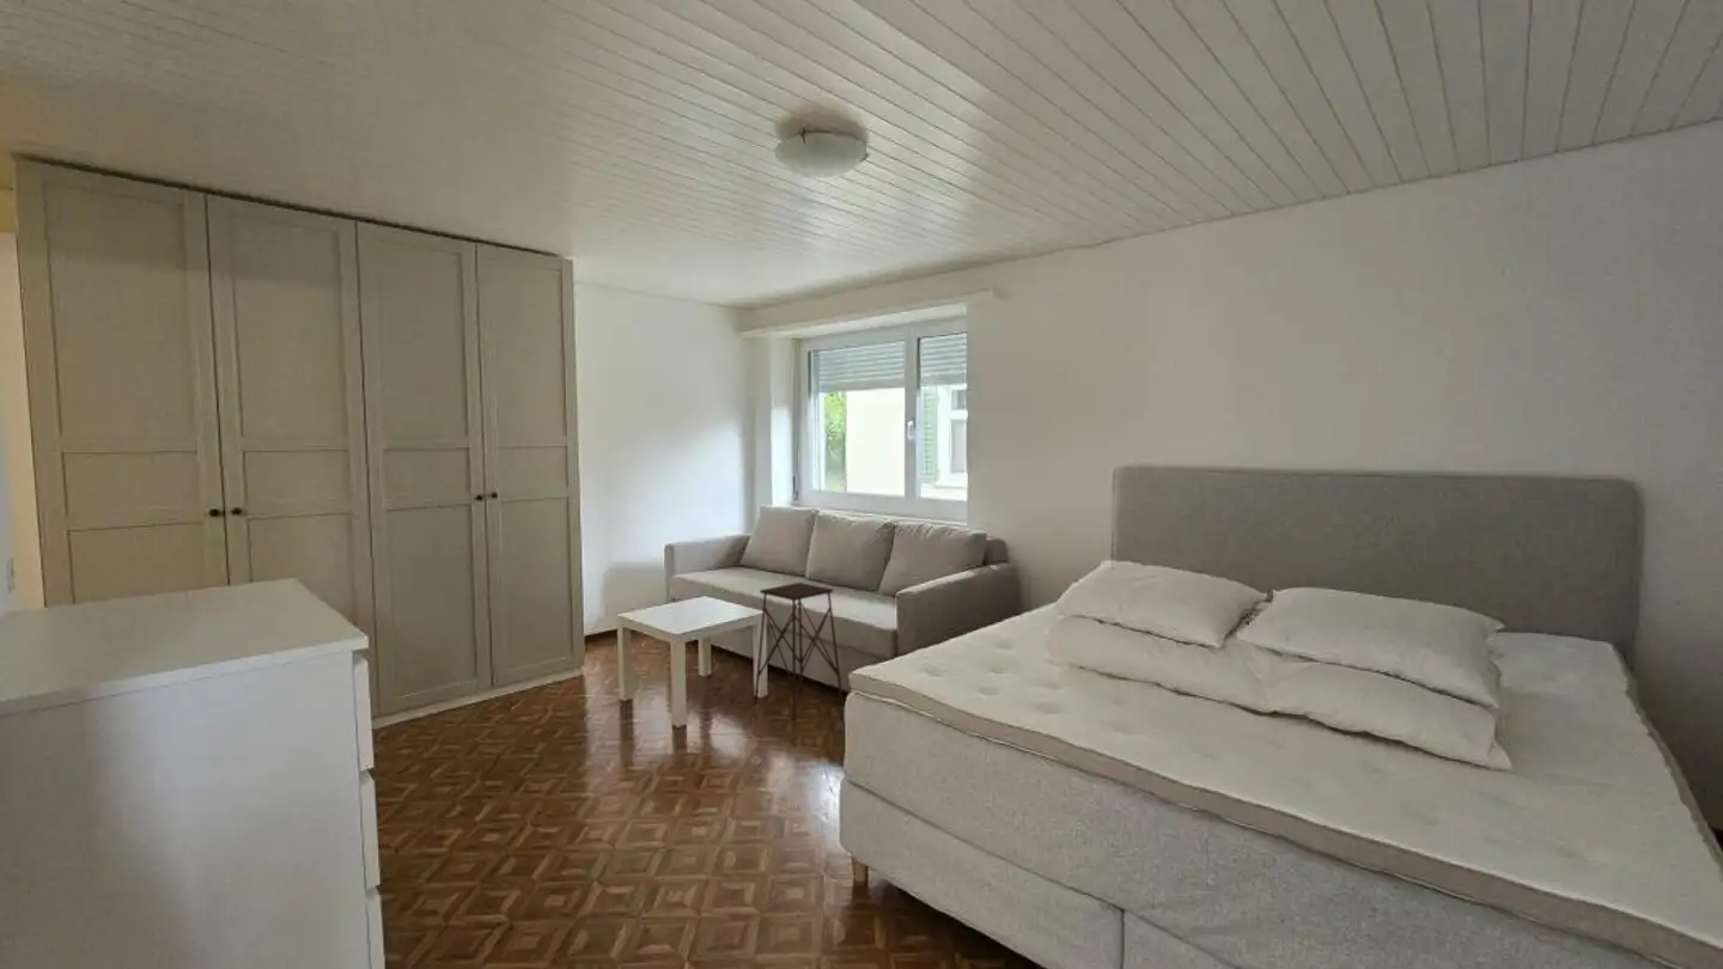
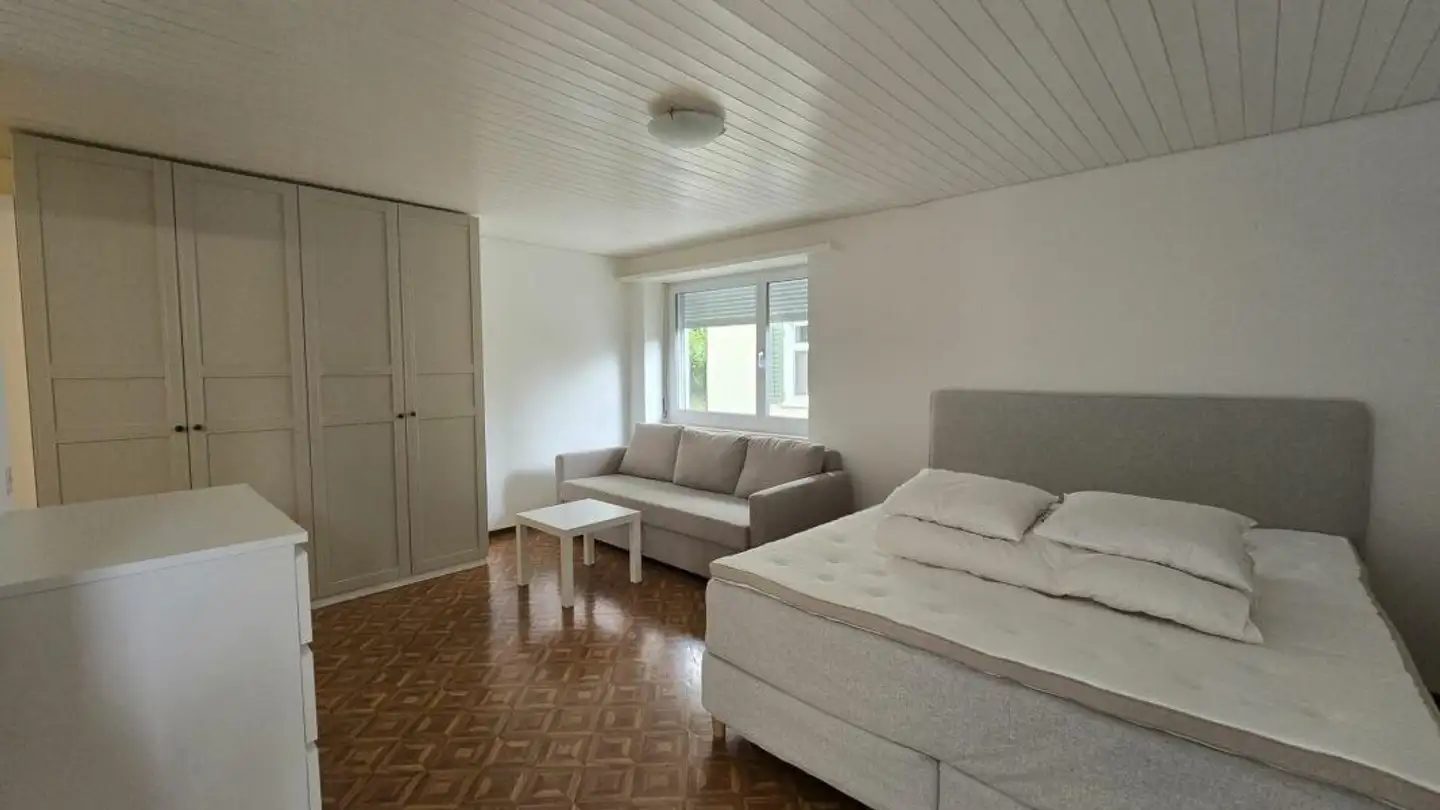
- side table [753,581,845,721]
